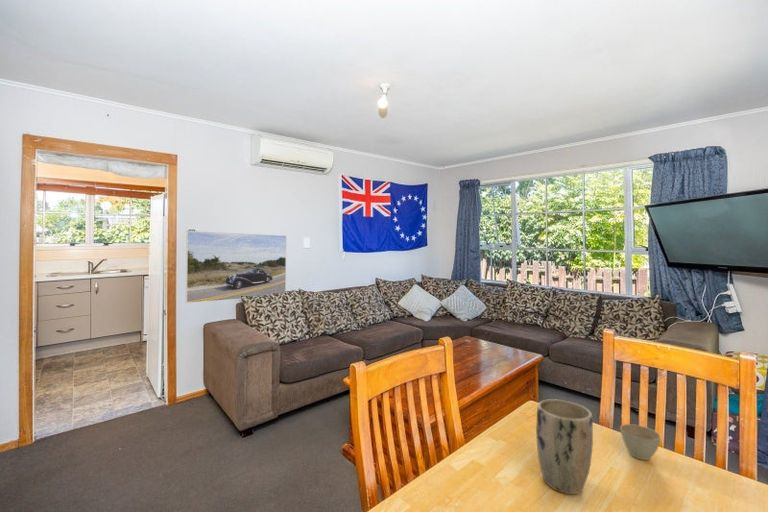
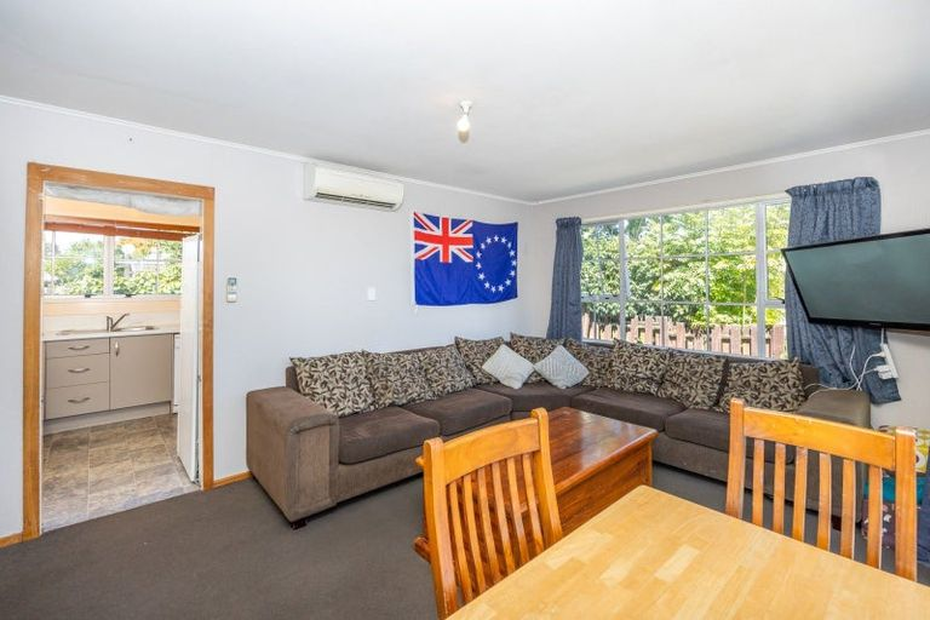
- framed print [185,230,287,304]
- flower pot [619,423,662,461]
- plant pot [535,398,594,495]
